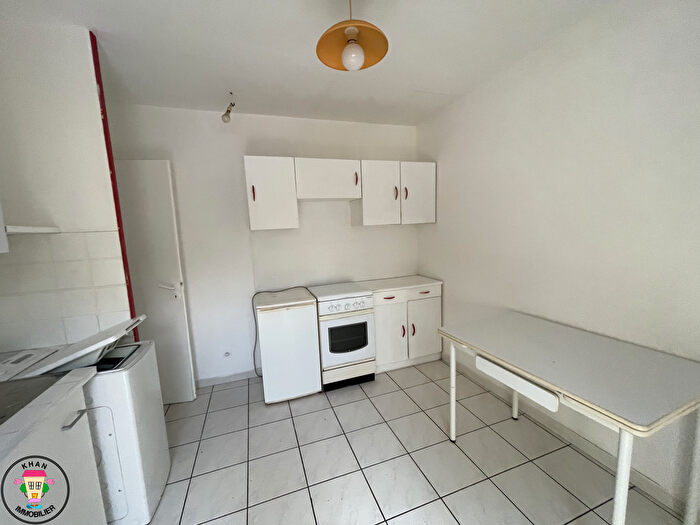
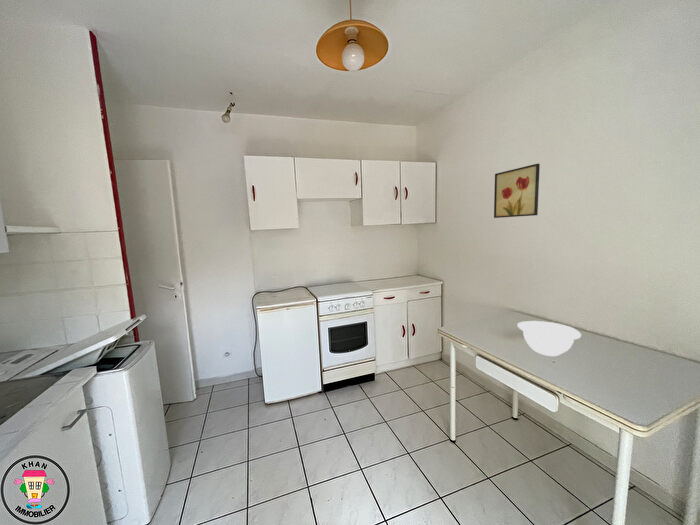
+ mixing bowl [516,320,582,357]
+ wall art [493,163,541,219]
